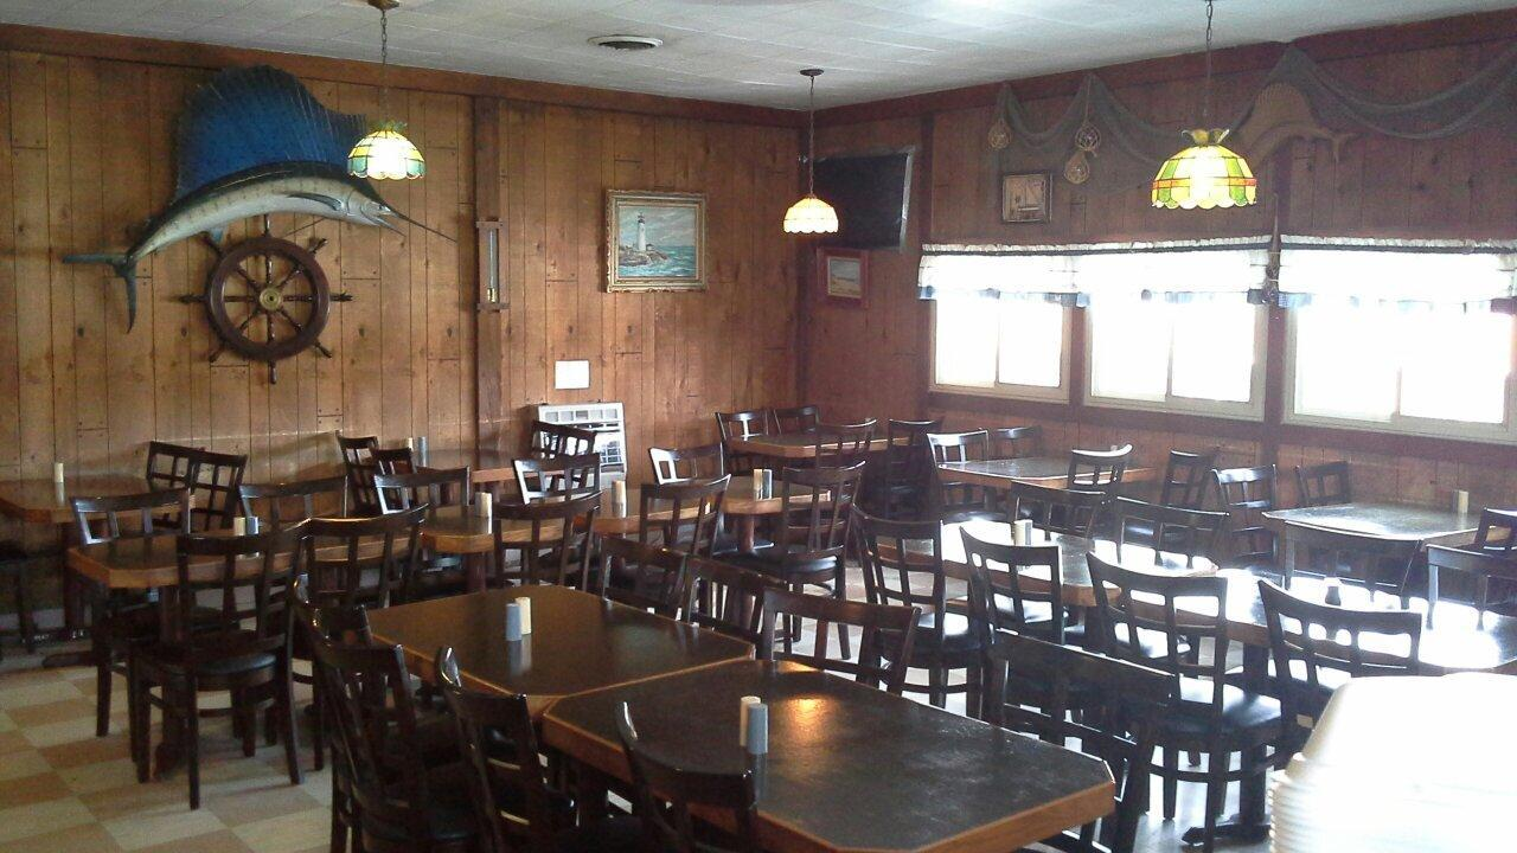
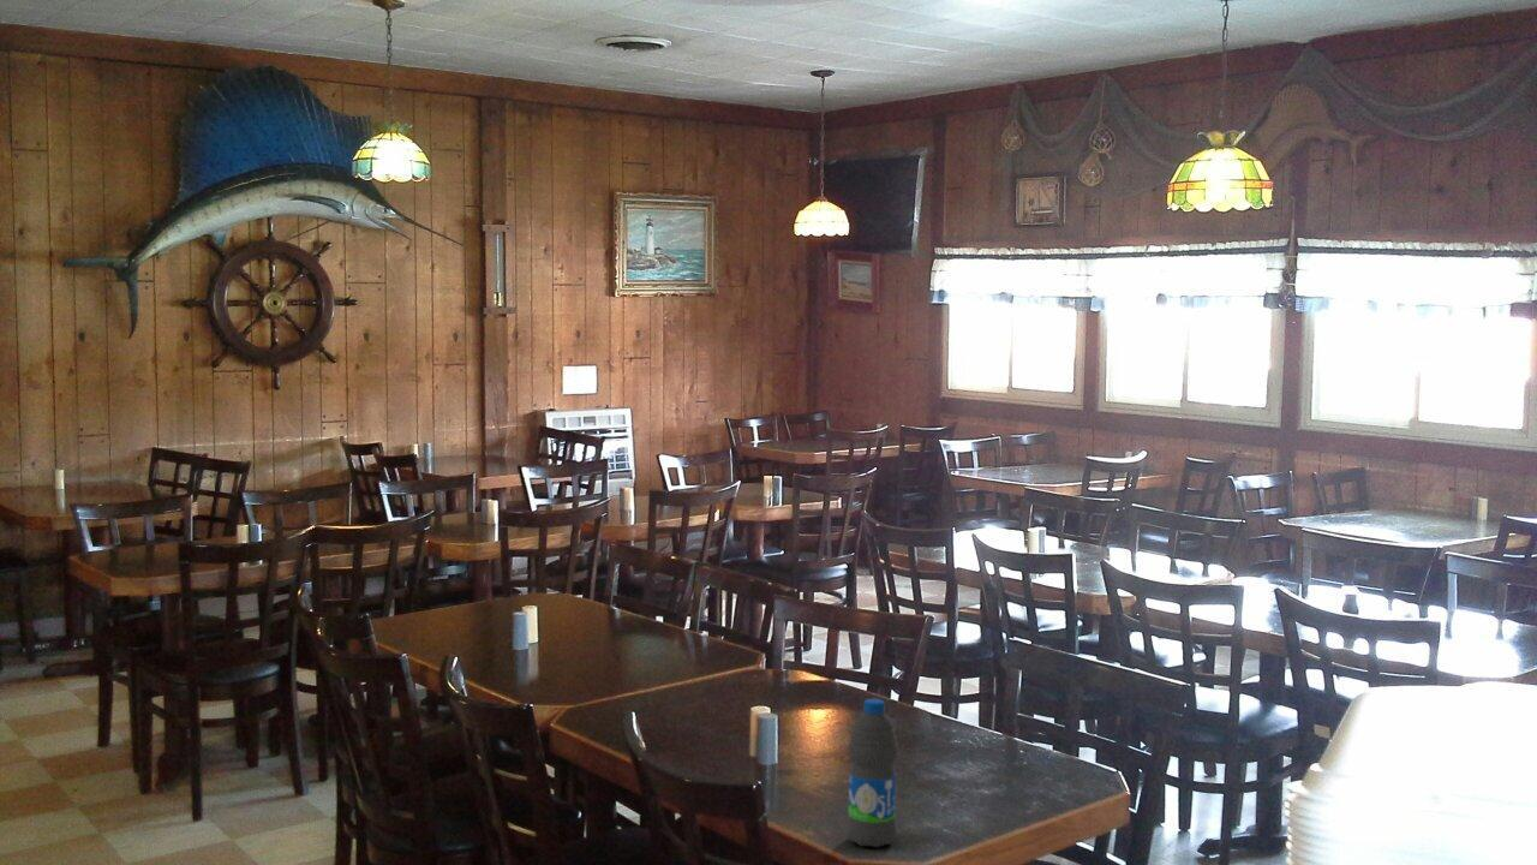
+ water bottle [845,698,899,848]
